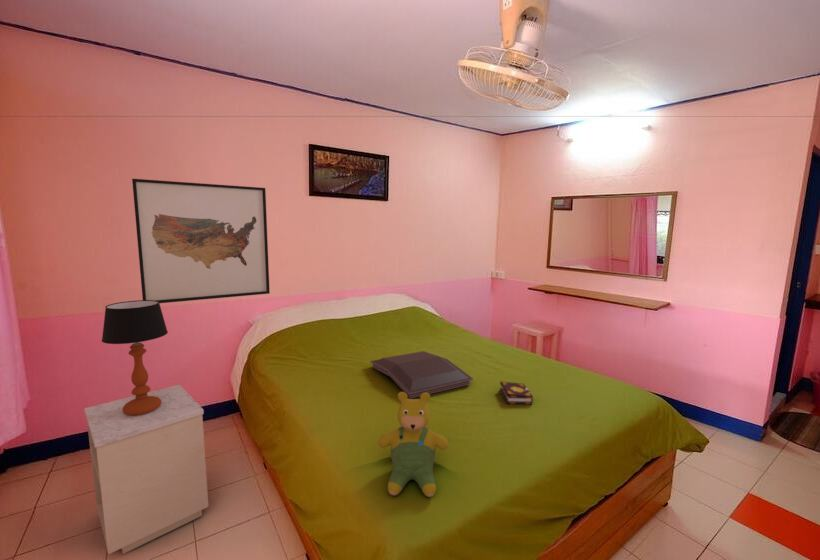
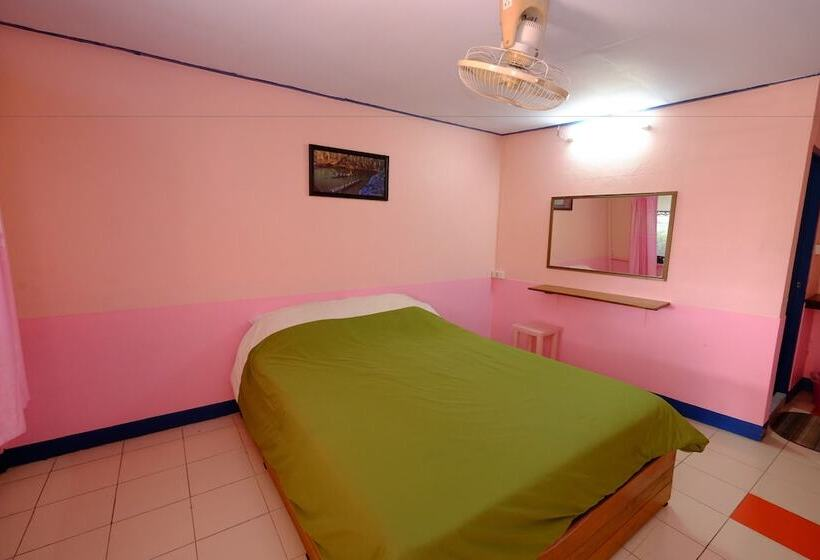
- nightstand [83,384,210,555]
- serving tray [369,350,474,399]
- book [499,380,534,405]
- table lamp [101,299,169,416]
- teddy bear [377,391,450,498]
- wall art [131,178,271,304]
